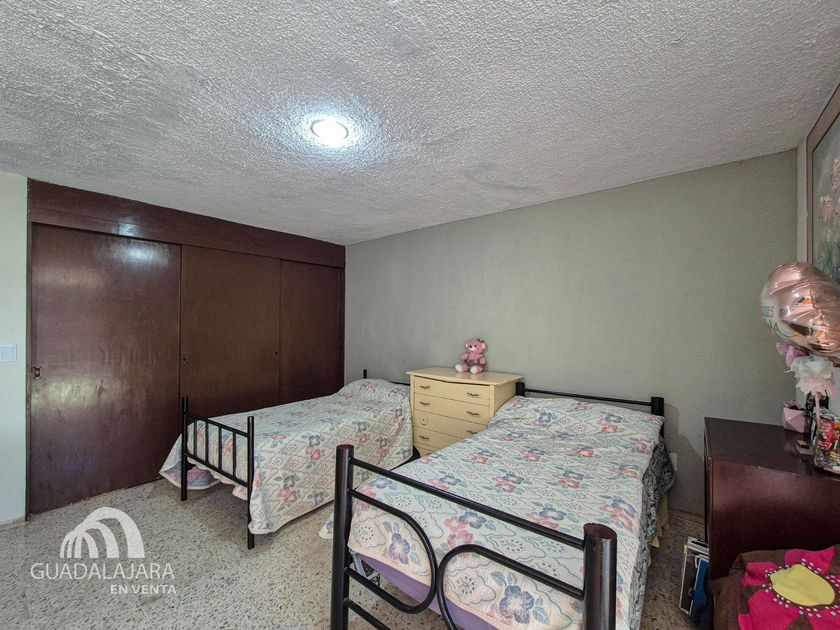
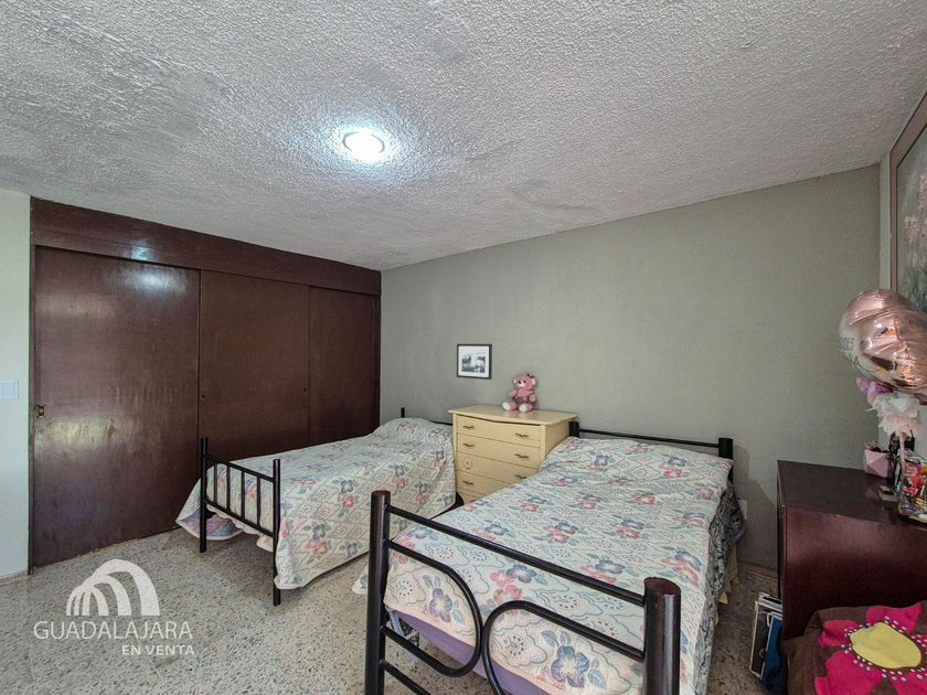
+ picture frame [456,343,493,381]
